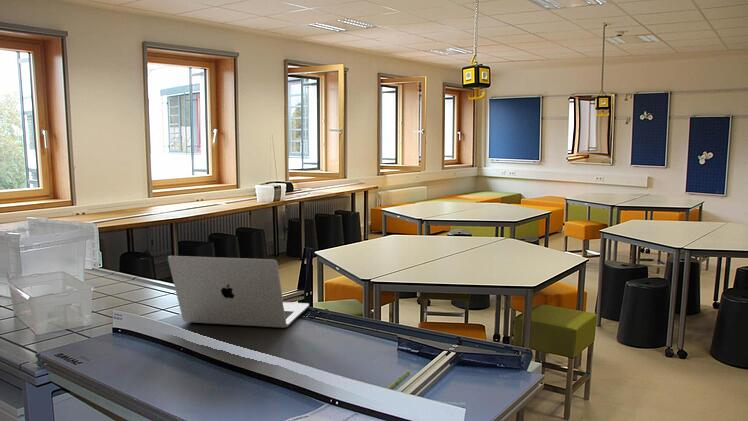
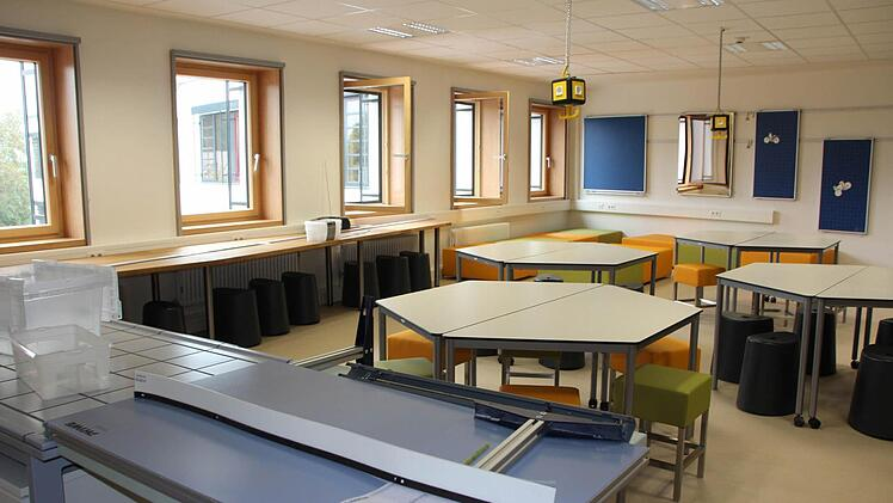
- laptop [167,255,310,329]
